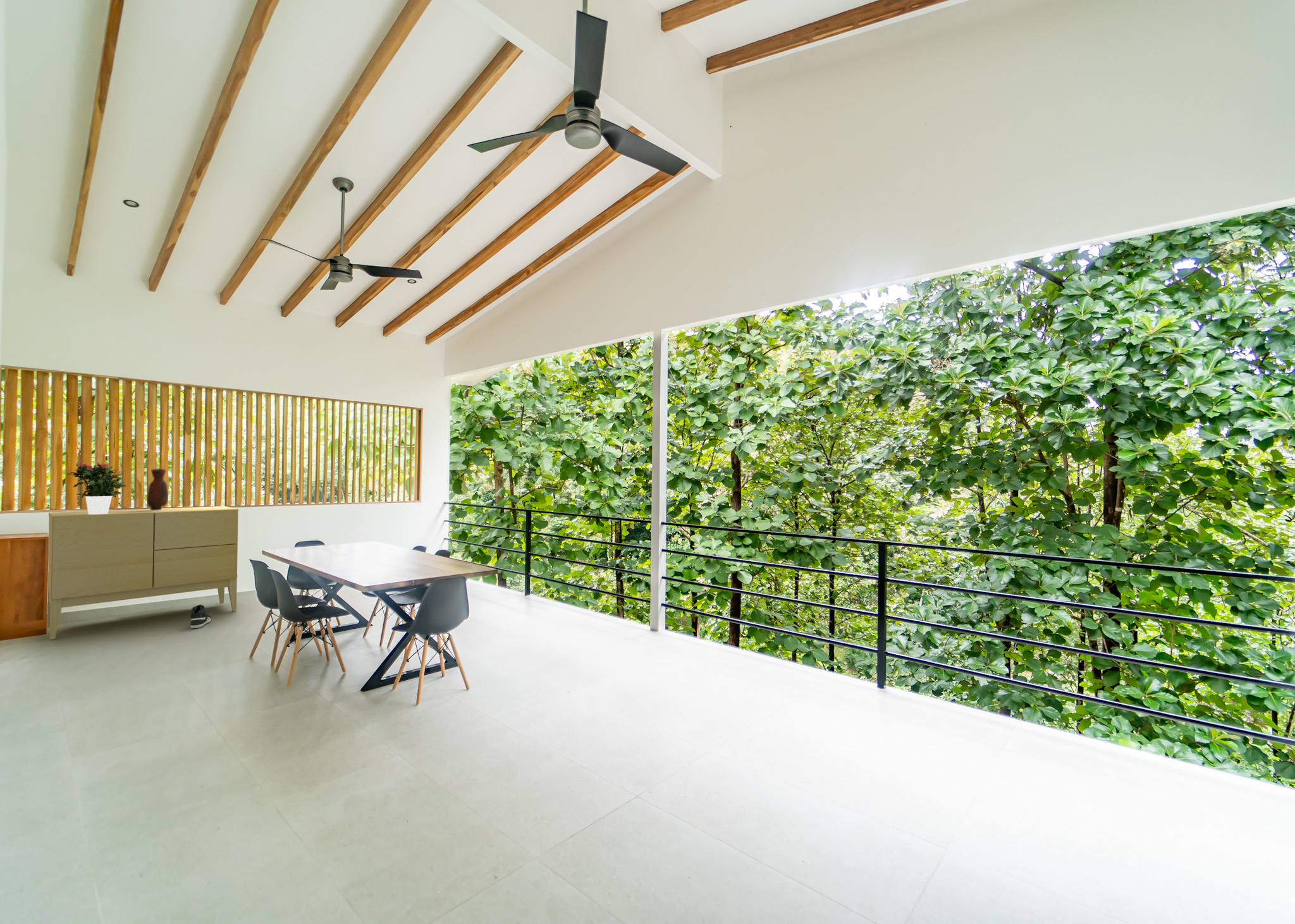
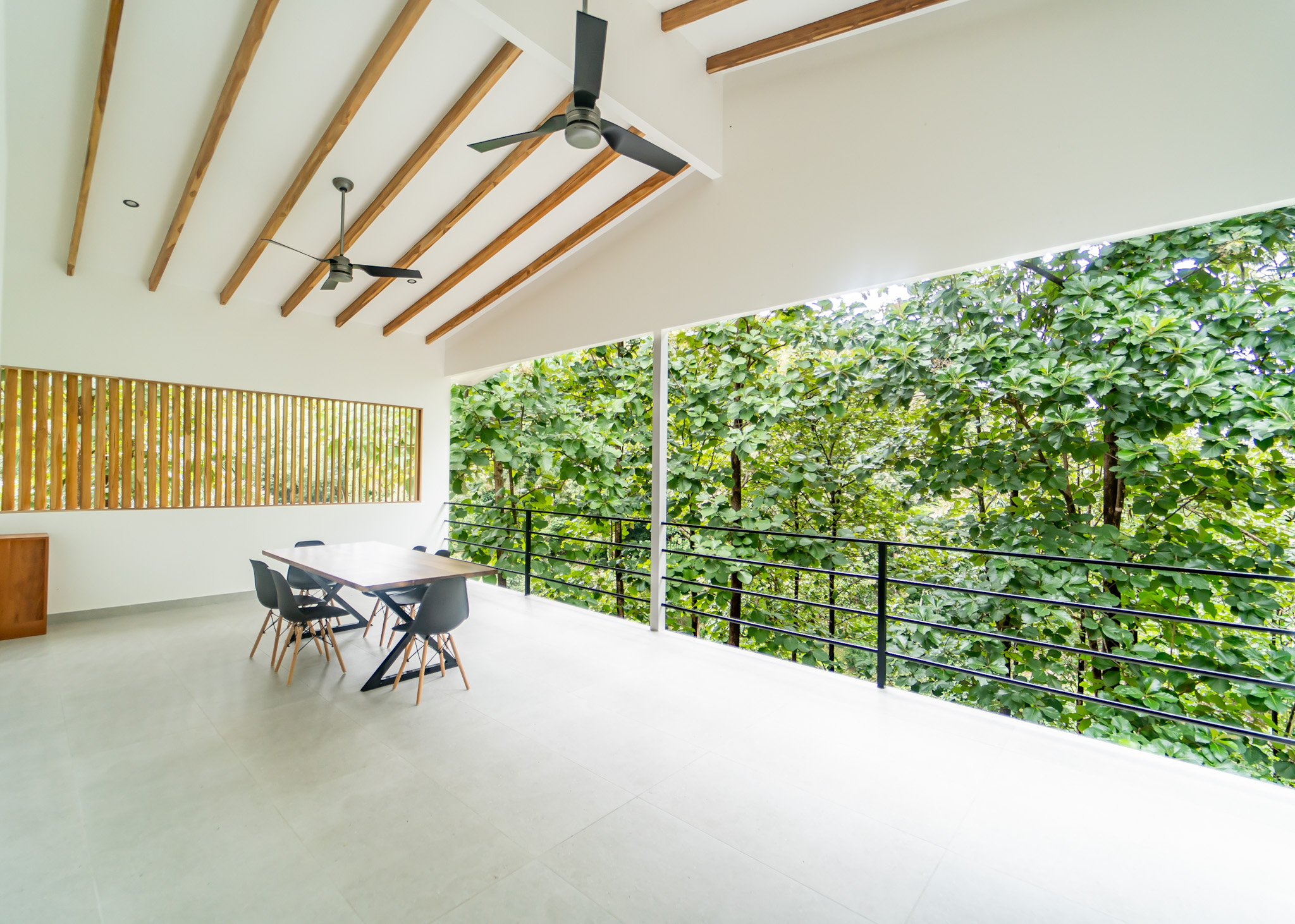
- sideboard [46,506,239,640]
- vase [146,468,169,511]
- sneaker [190,604,212,629]
- potted flower [66,461,126,514]
